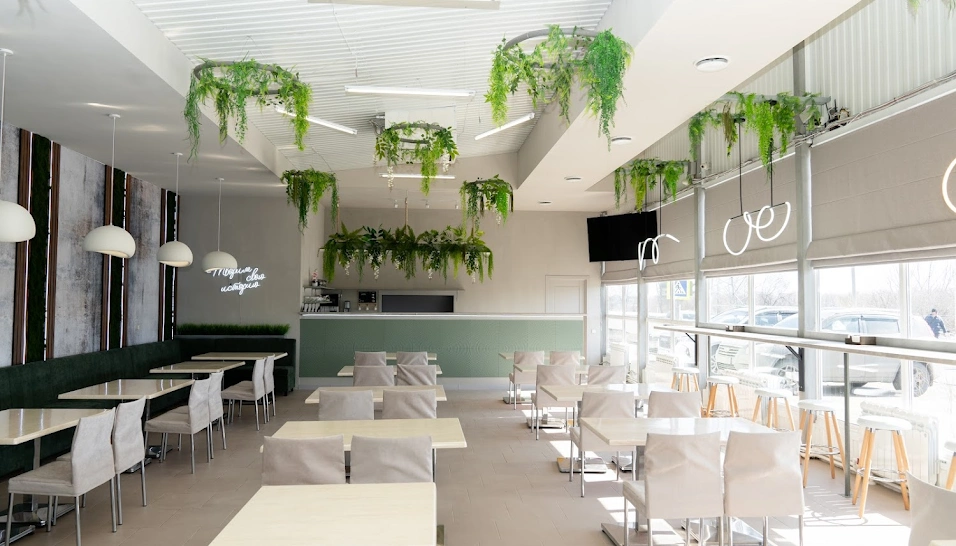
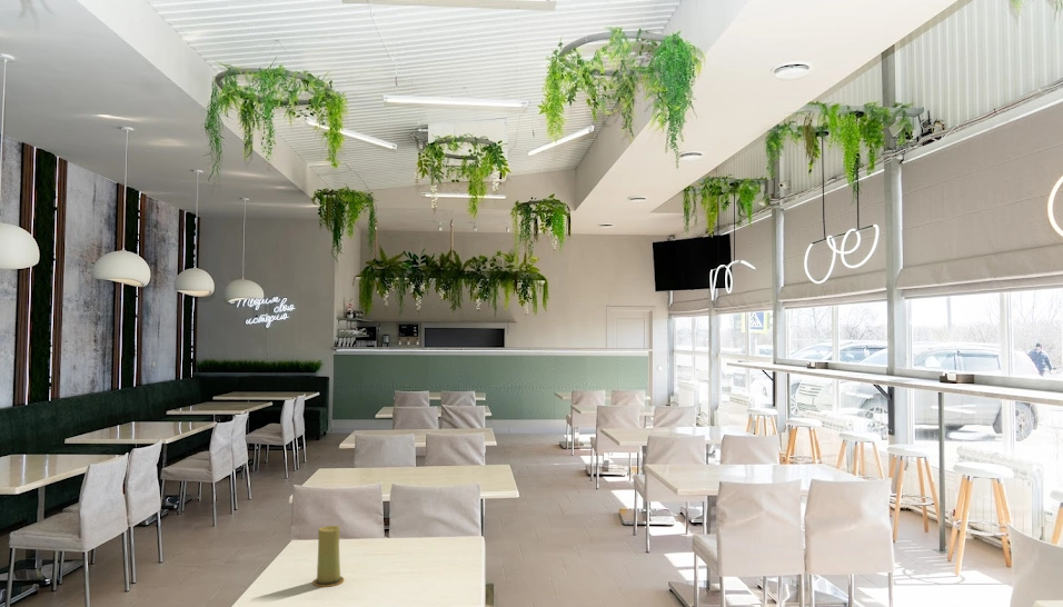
+ candle [311,525,346,588]
